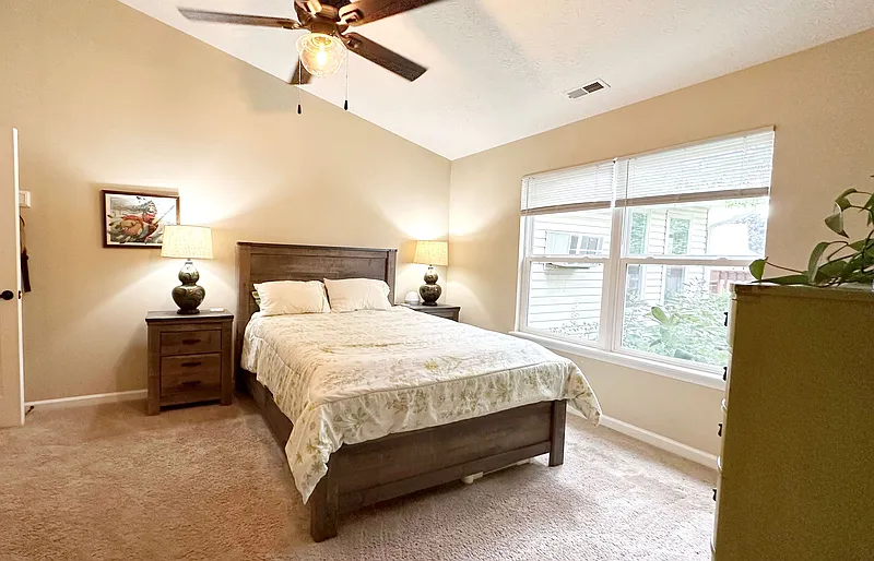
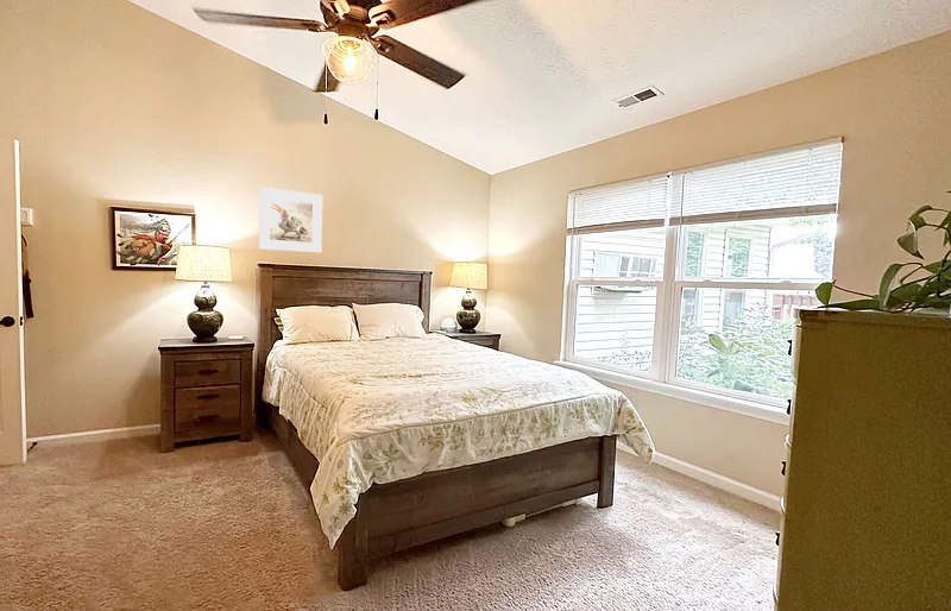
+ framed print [258,185,323,254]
